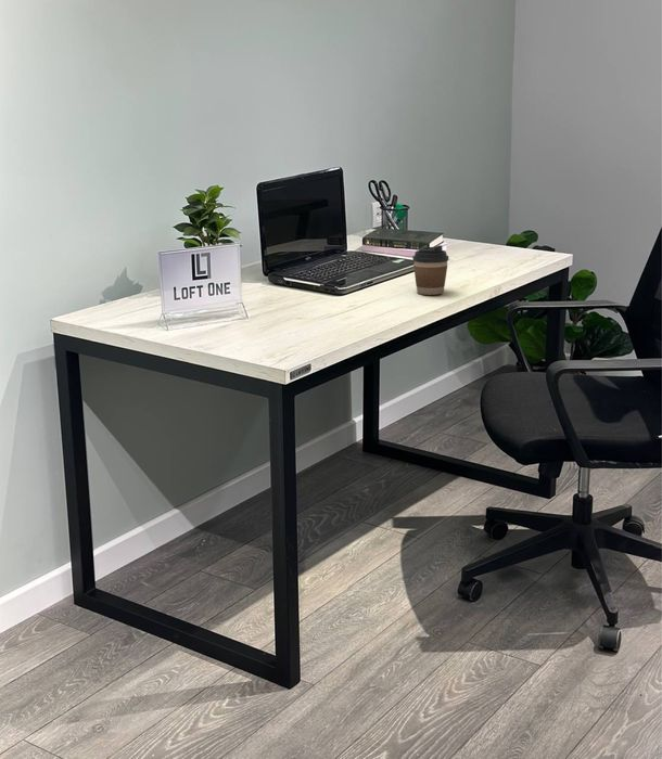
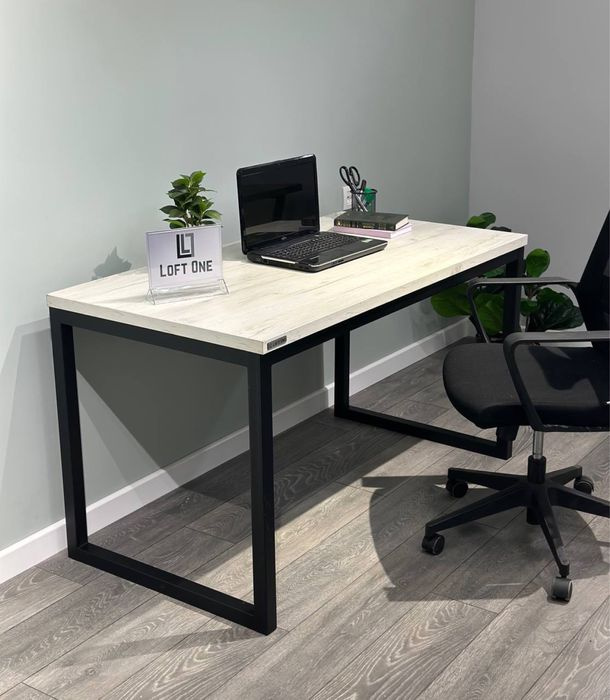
- coffee cup [411,244,449,296]
